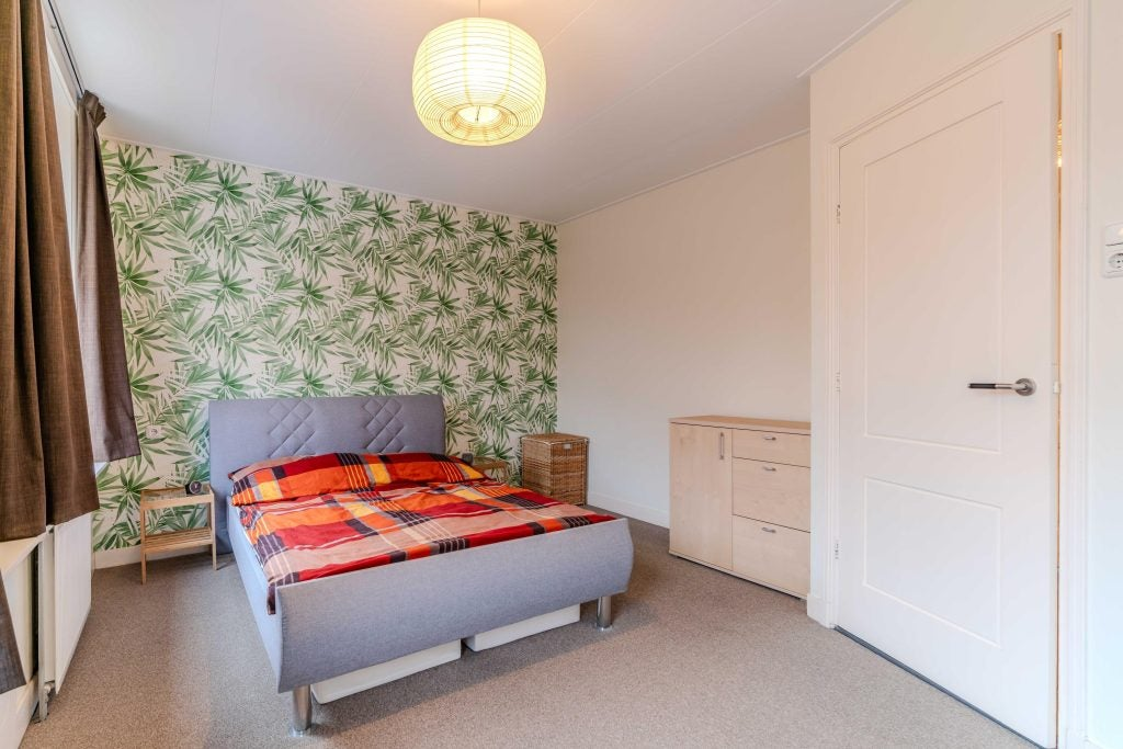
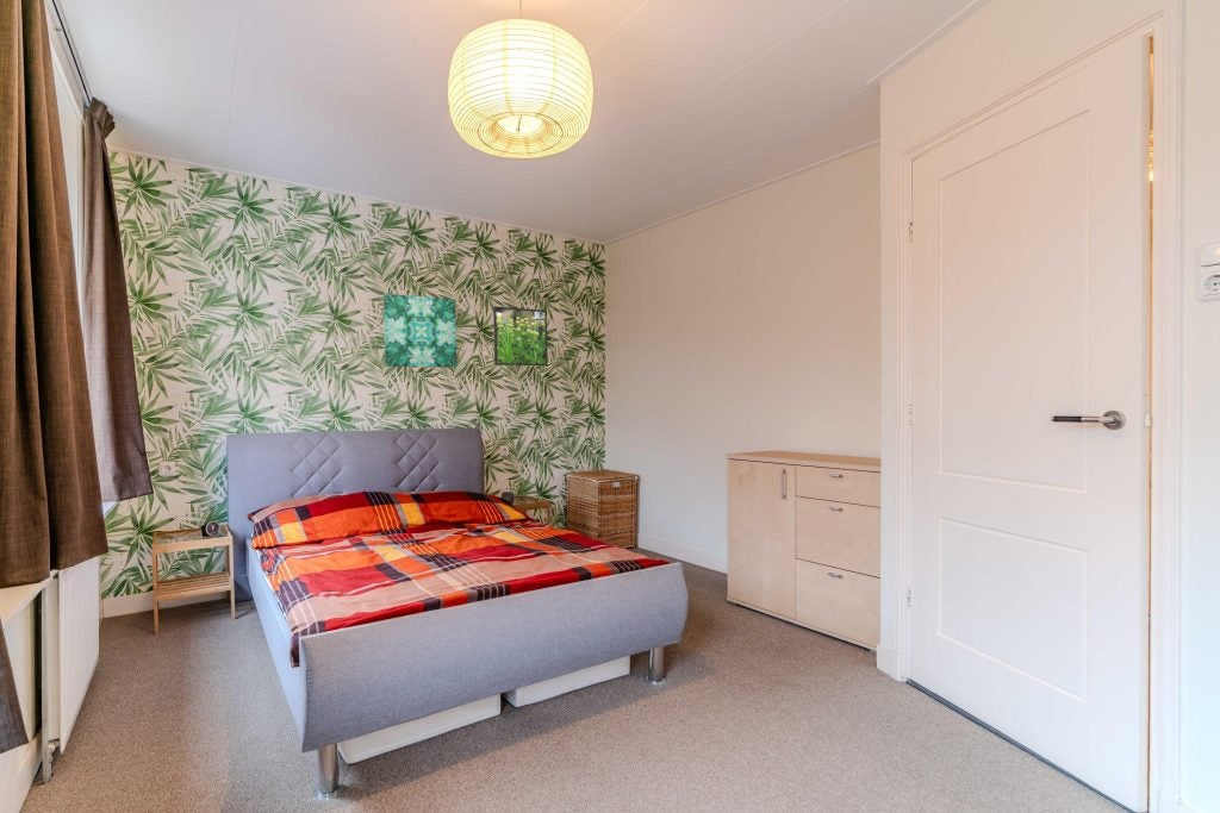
+ wall art [382,293,458,369]
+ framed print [492,305,549,367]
